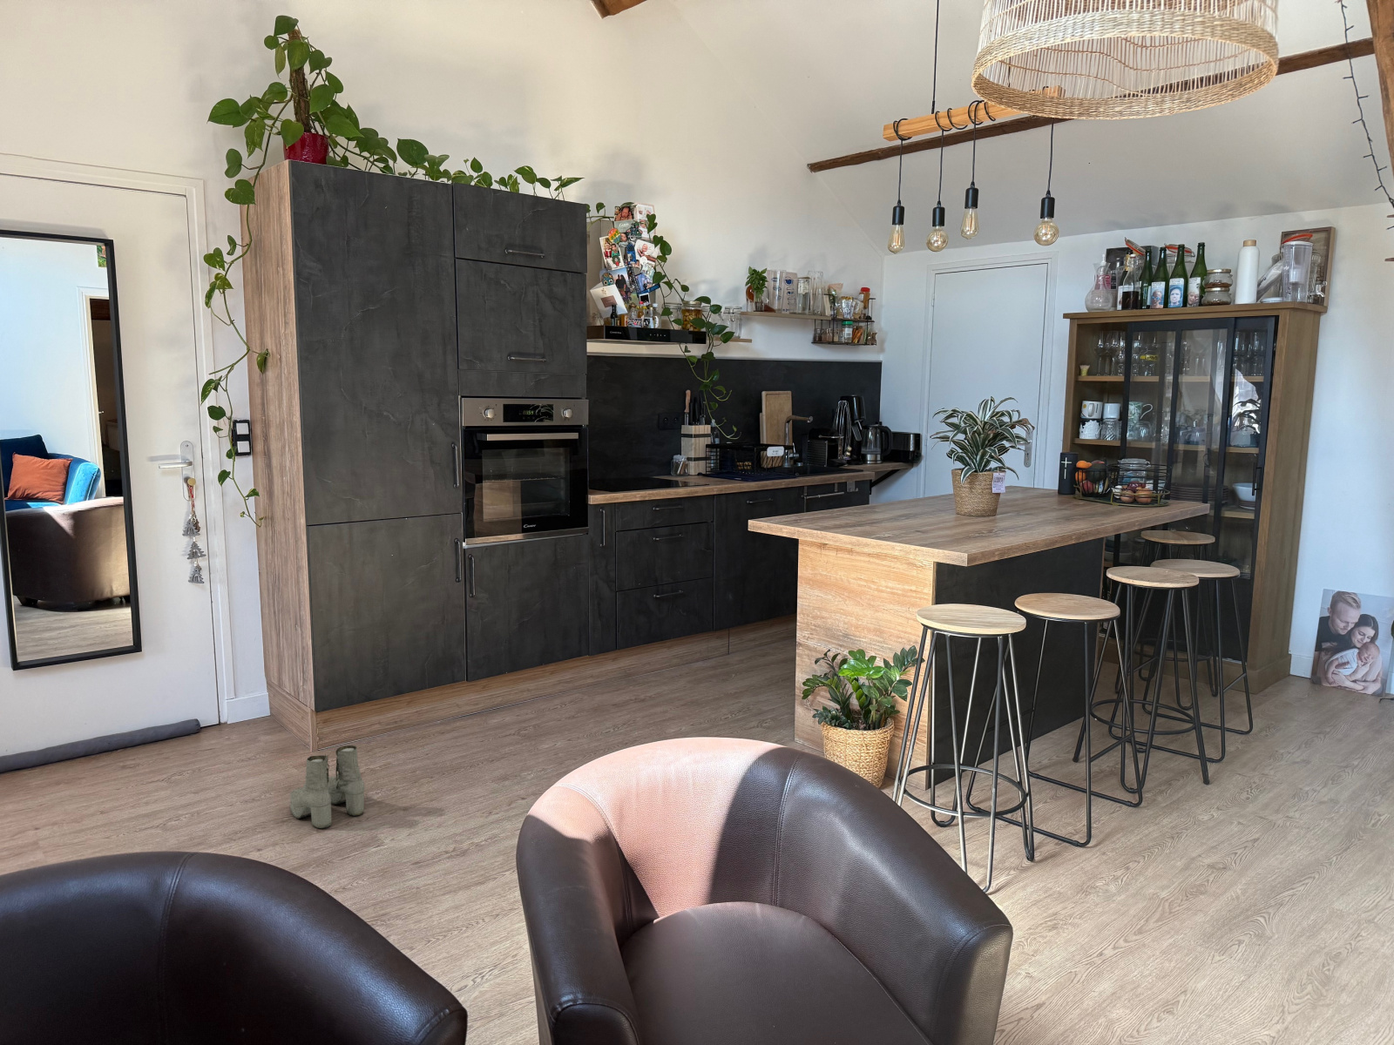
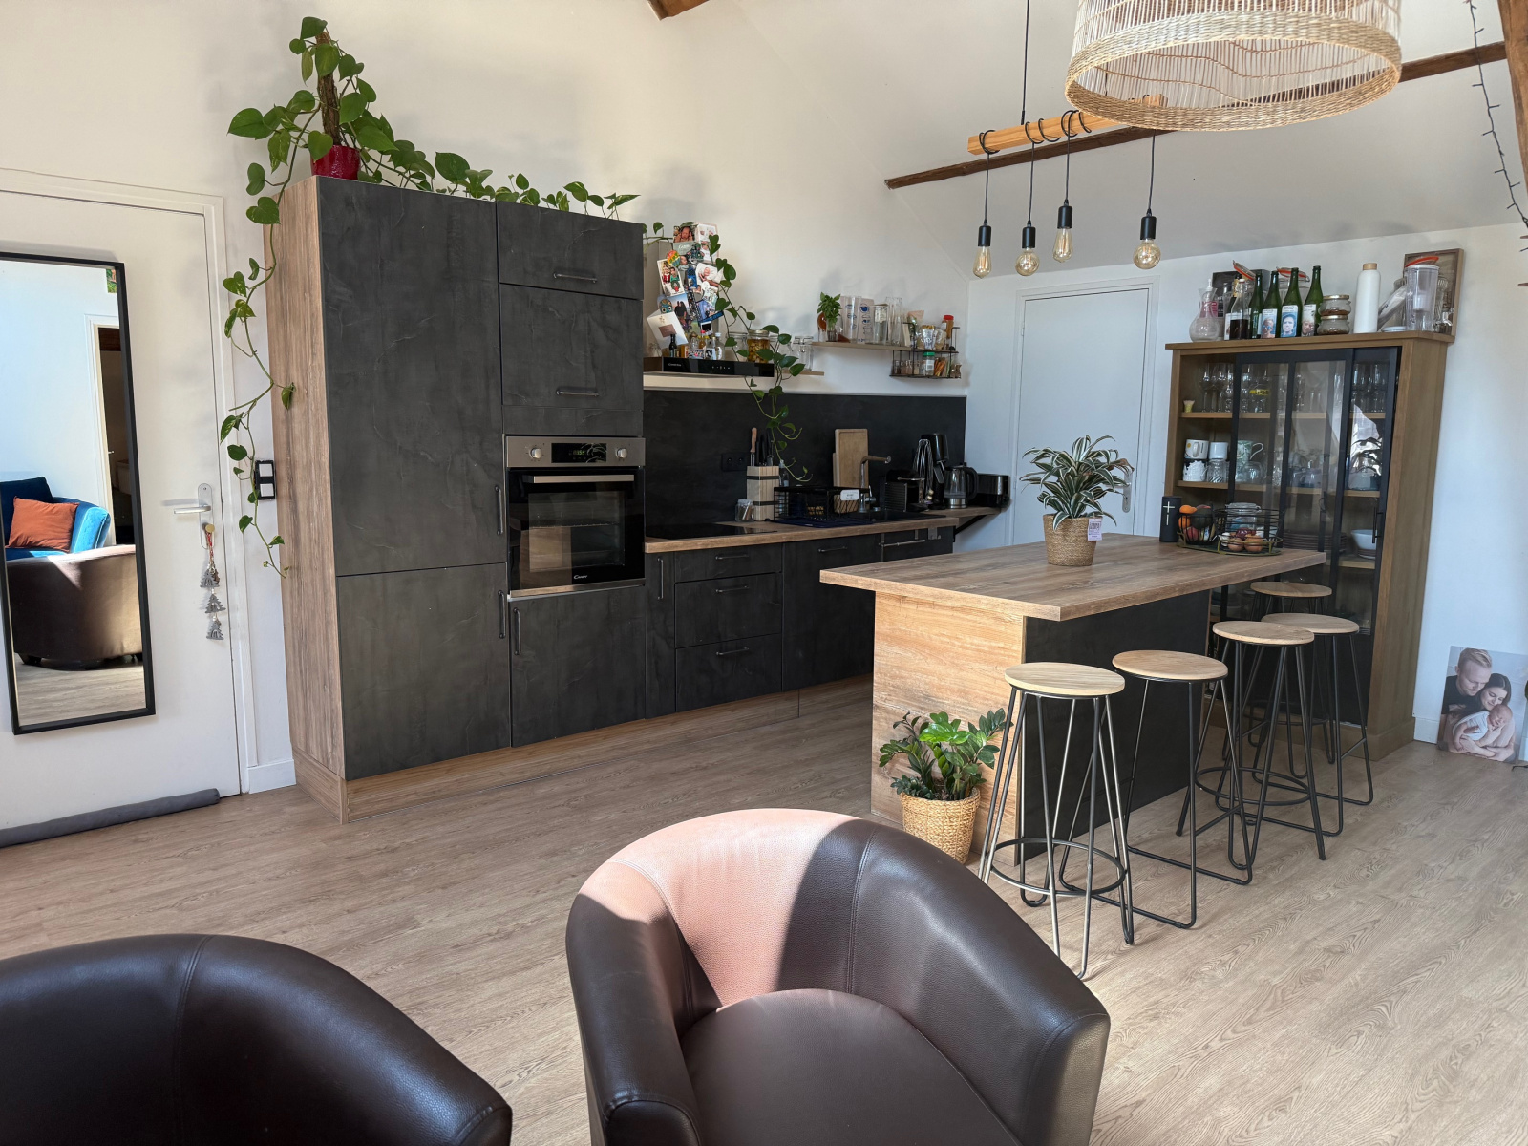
- boots [290,744,366,829]
